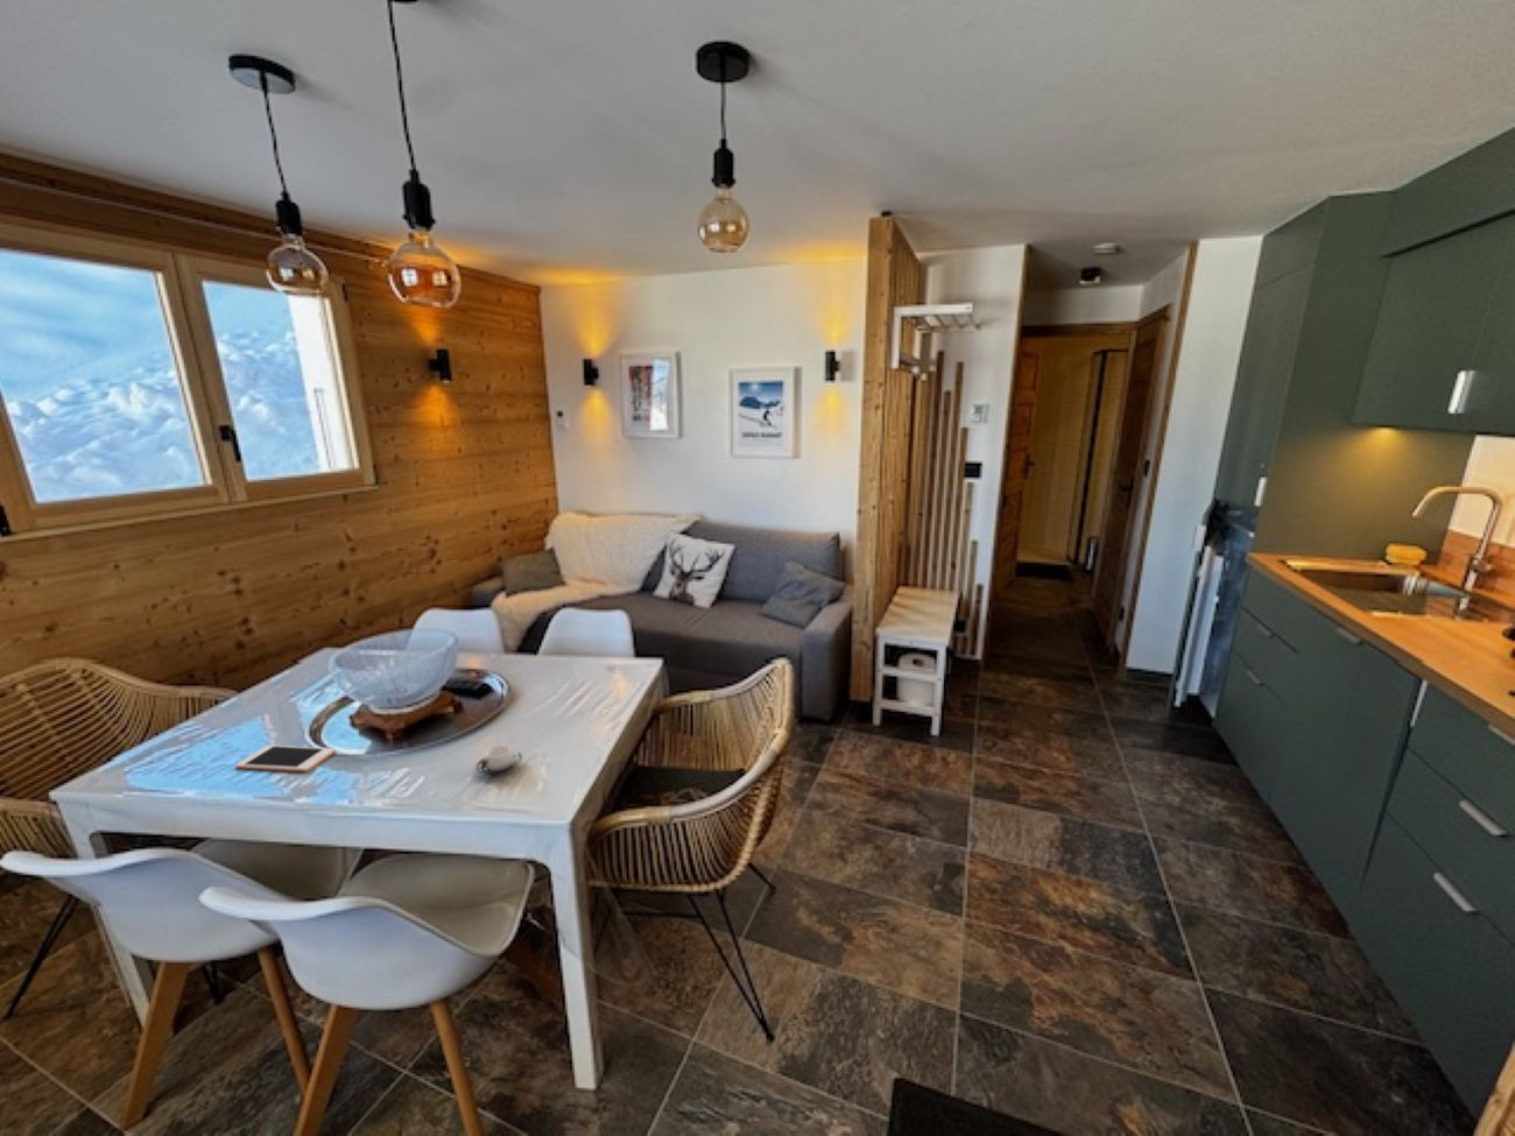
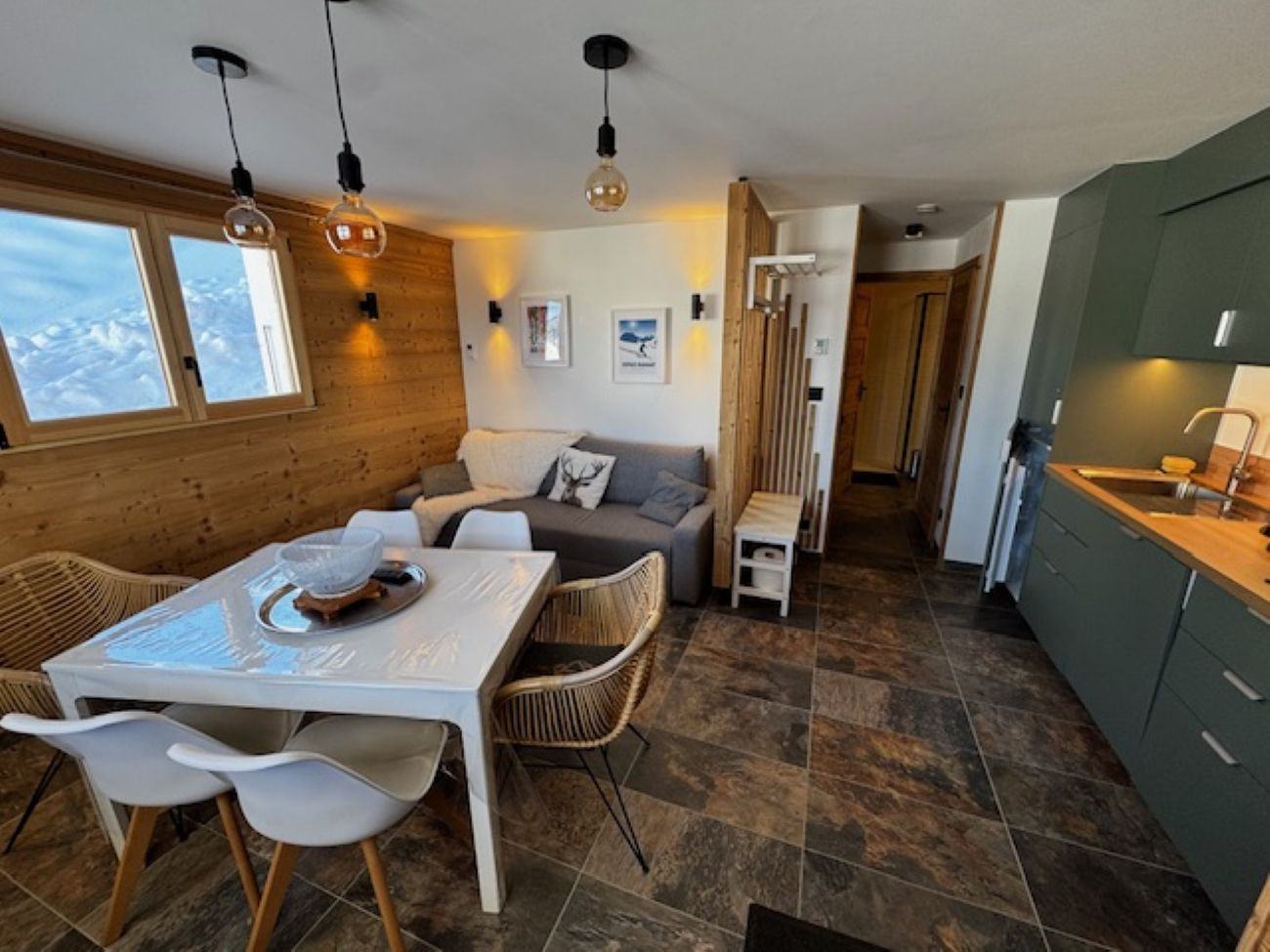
- cell phone [234,745,336,772]
- cup [475,745,524,776]
